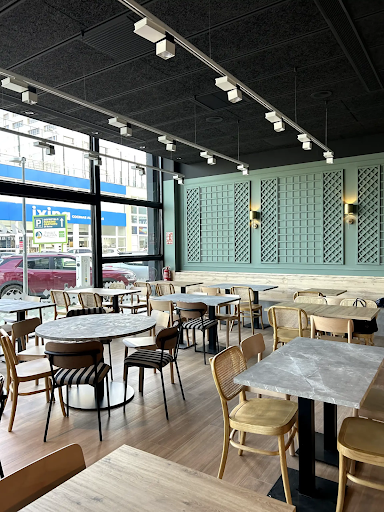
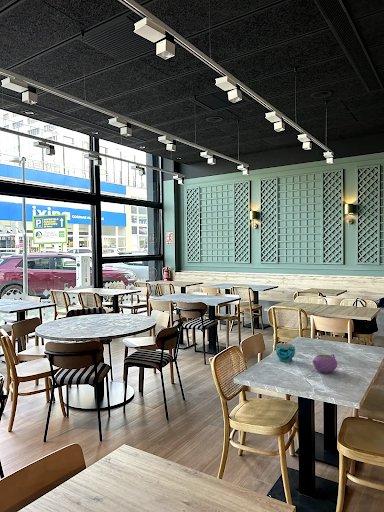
+ teapot [312,353,338,374]
+ cup [275,342,296,362]
